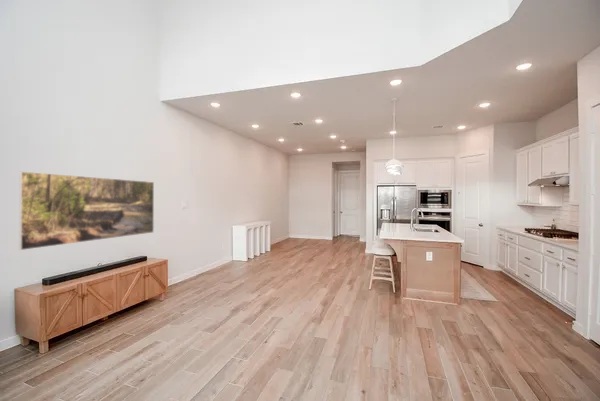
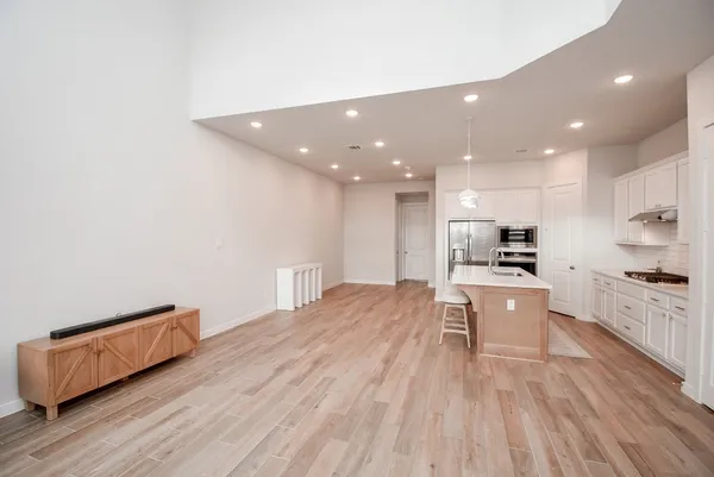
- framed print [18,171,155,251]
